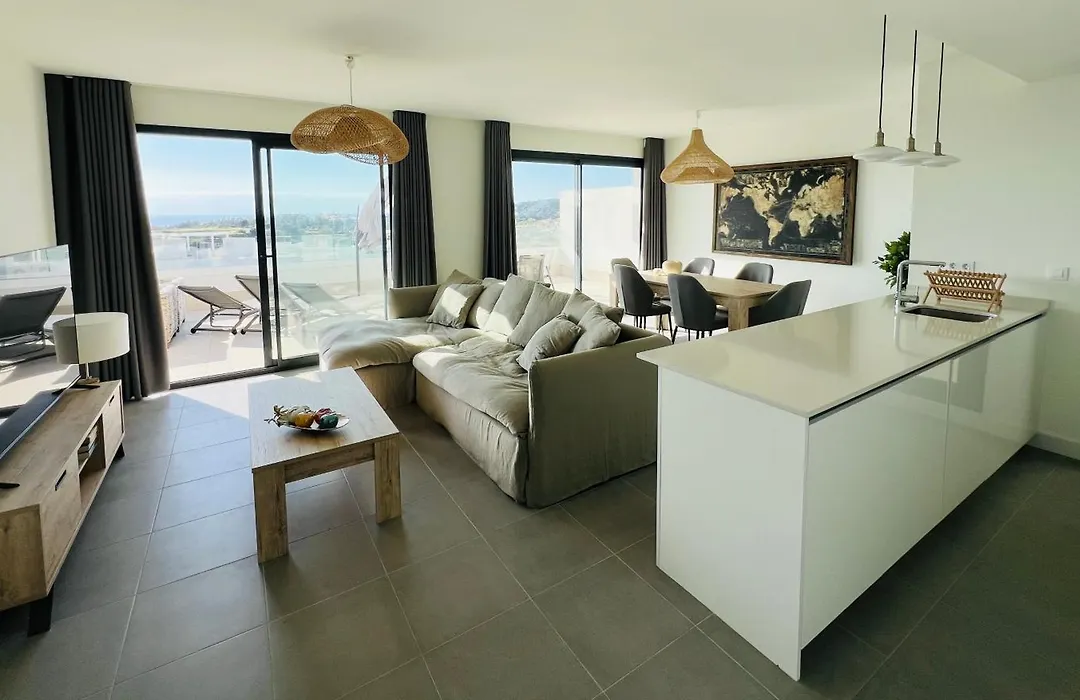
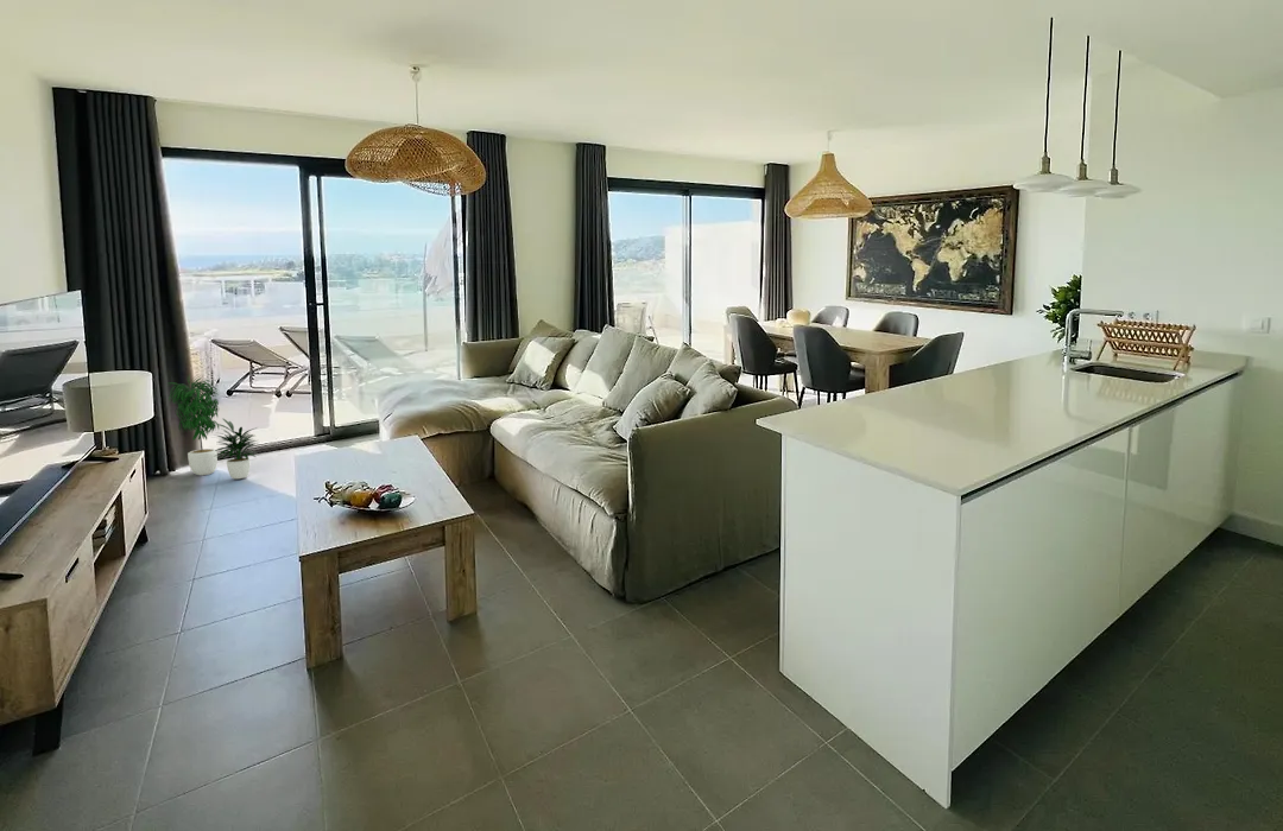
+ potted plant [165,373,263,480]
